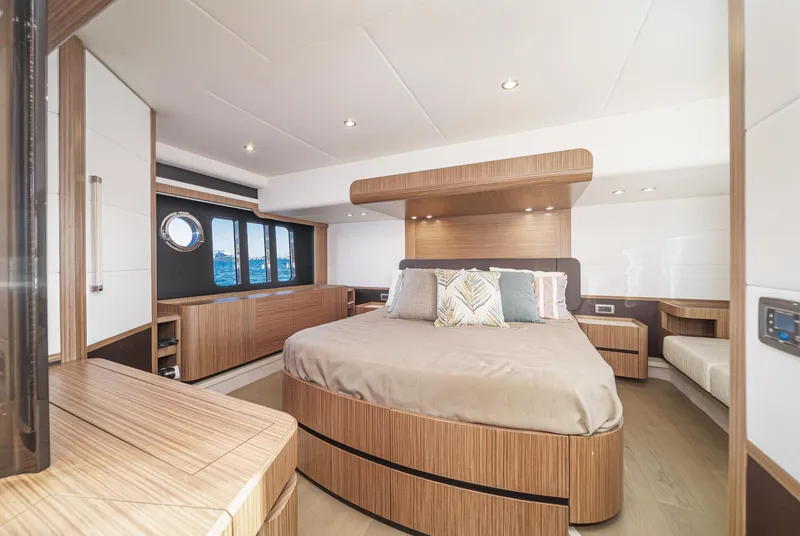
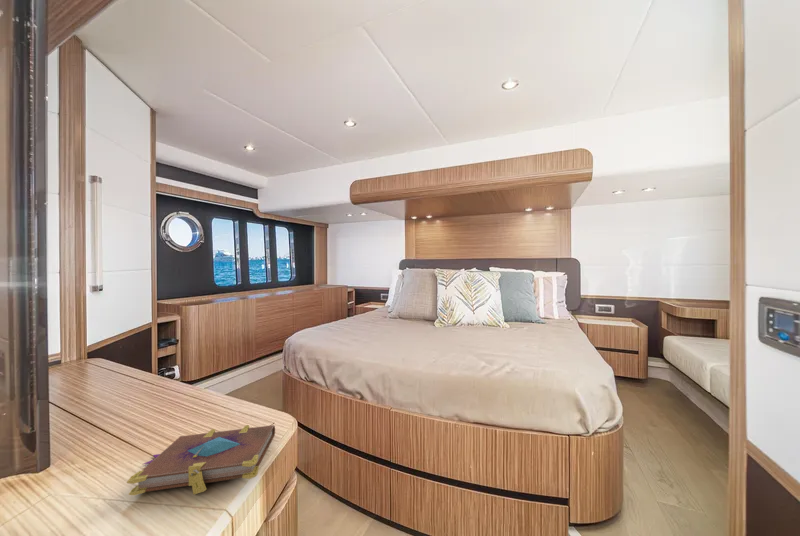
+ book [126,424,276,496]
